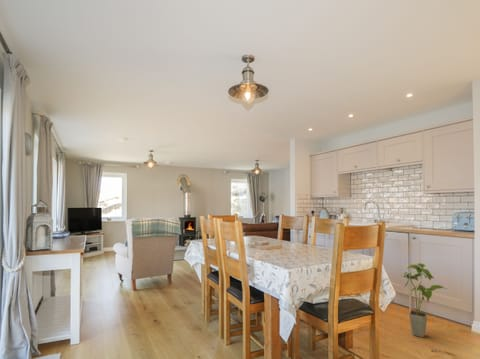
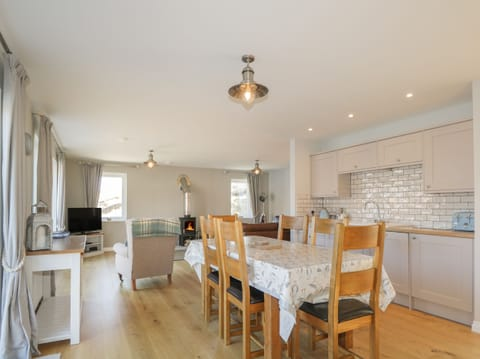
- house plant [401,262,447,338]
